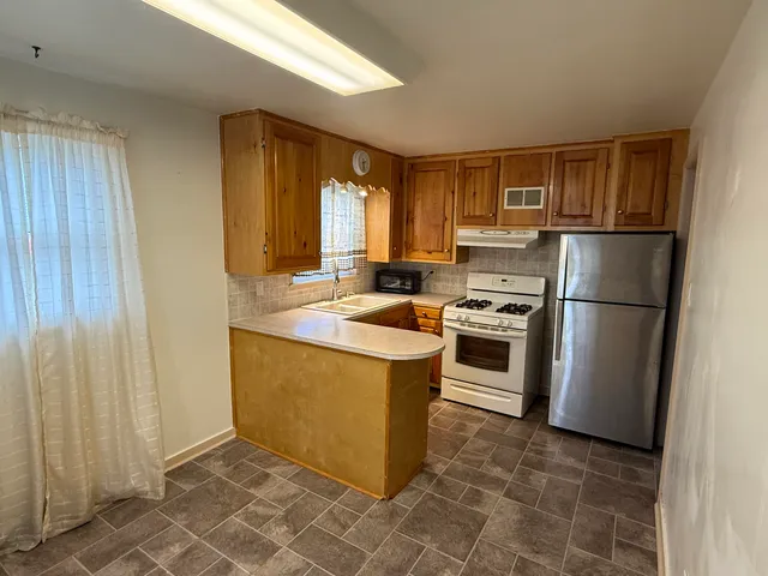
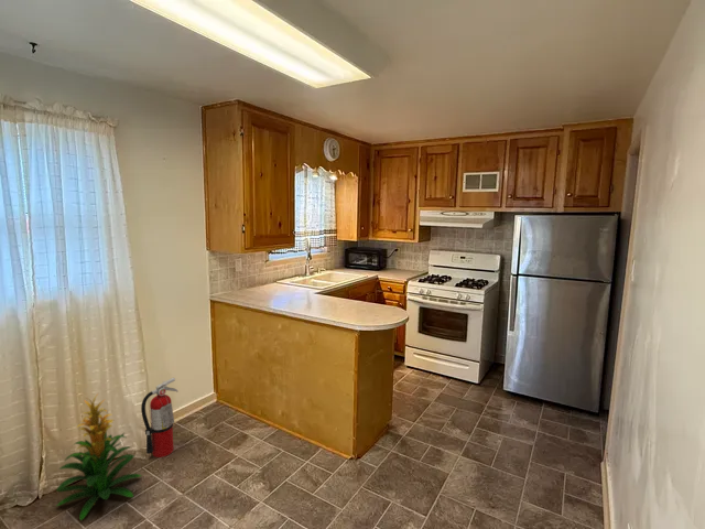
+ indoor plant [55,392,143,521]
+ fire extinguisher [140,377,178,458]
